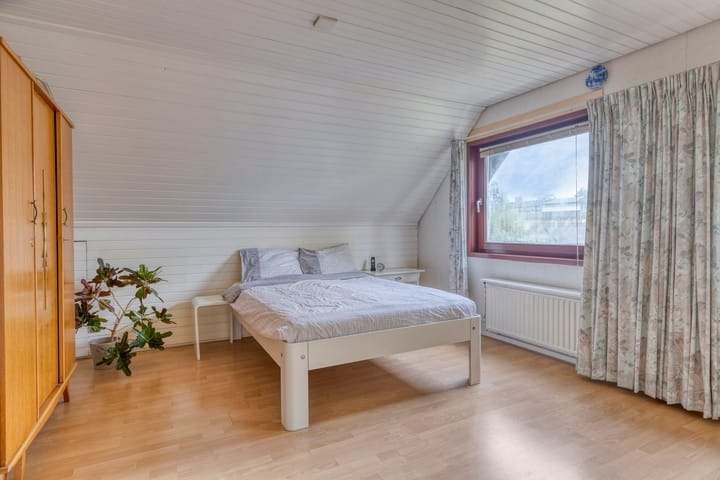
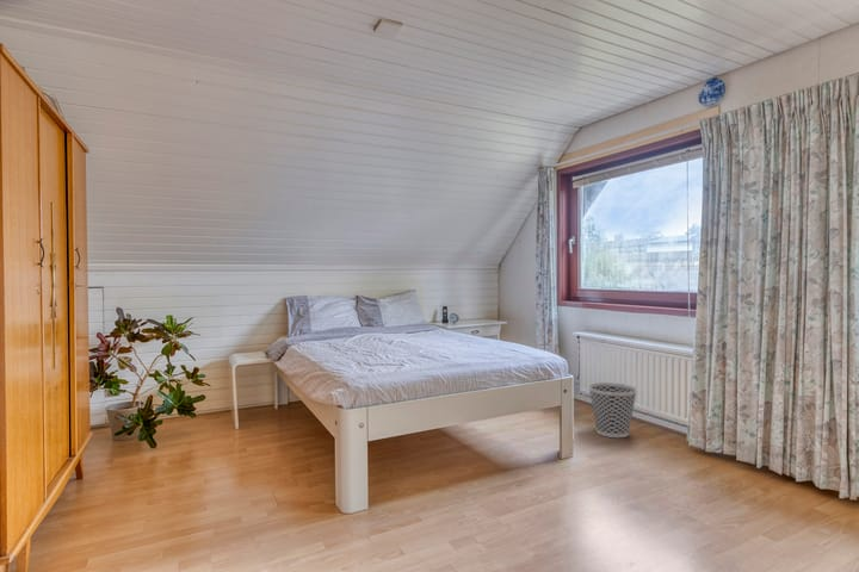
+ wastebasket [587,381,638,439]
